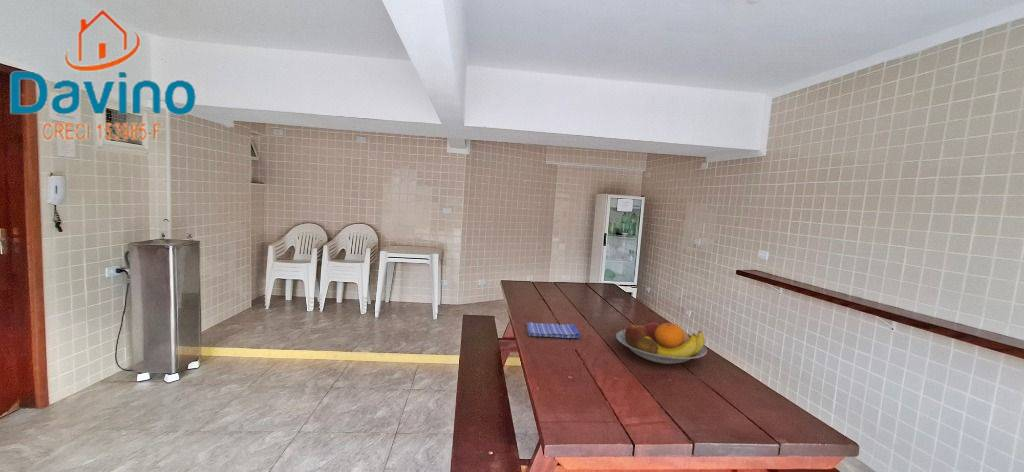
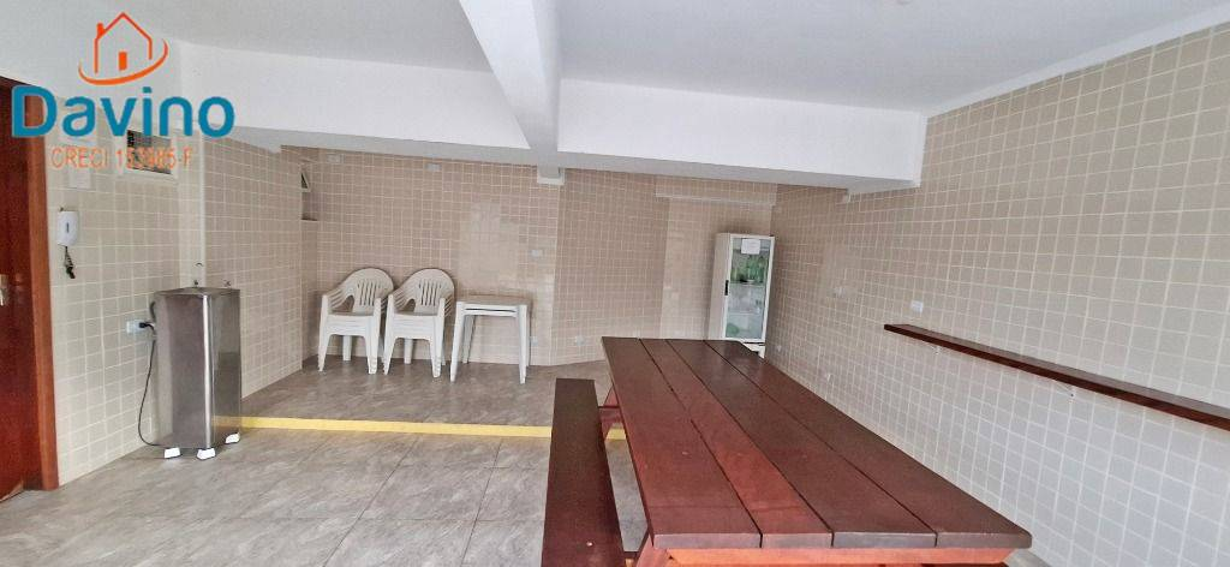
- fruit bowl [615,318,708,365]
- dish towel [526,321,582,339]
